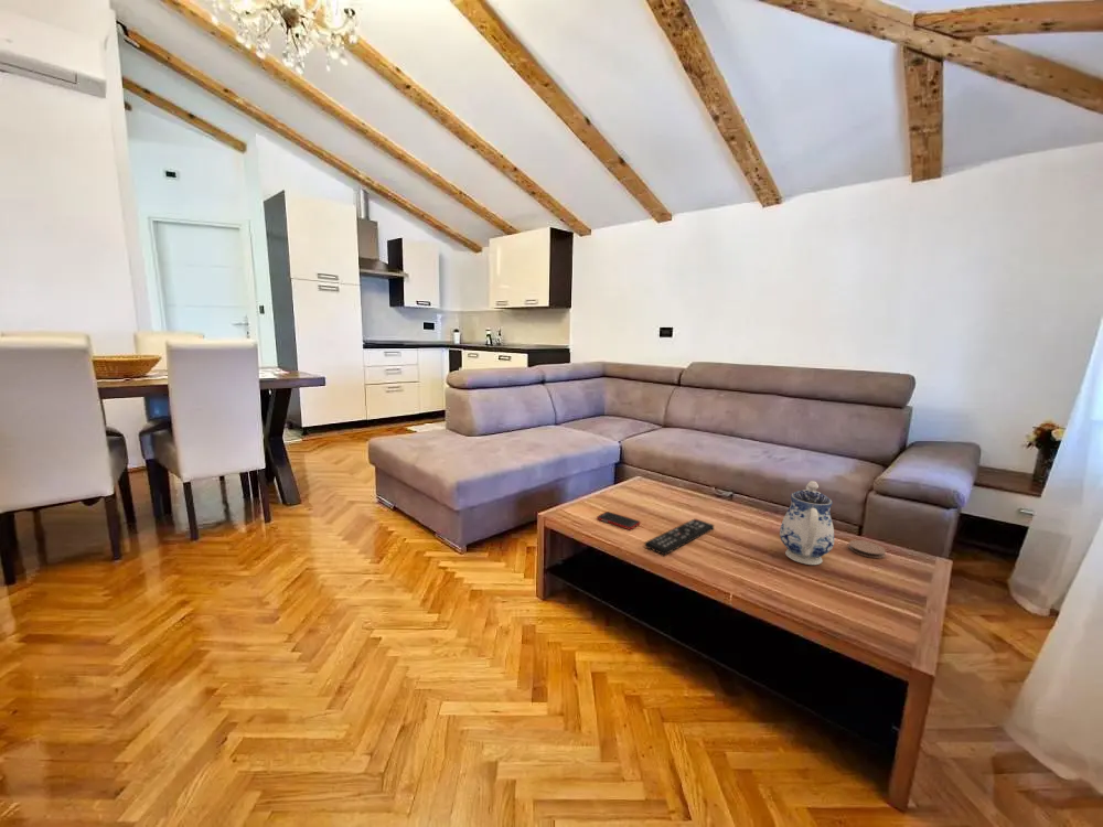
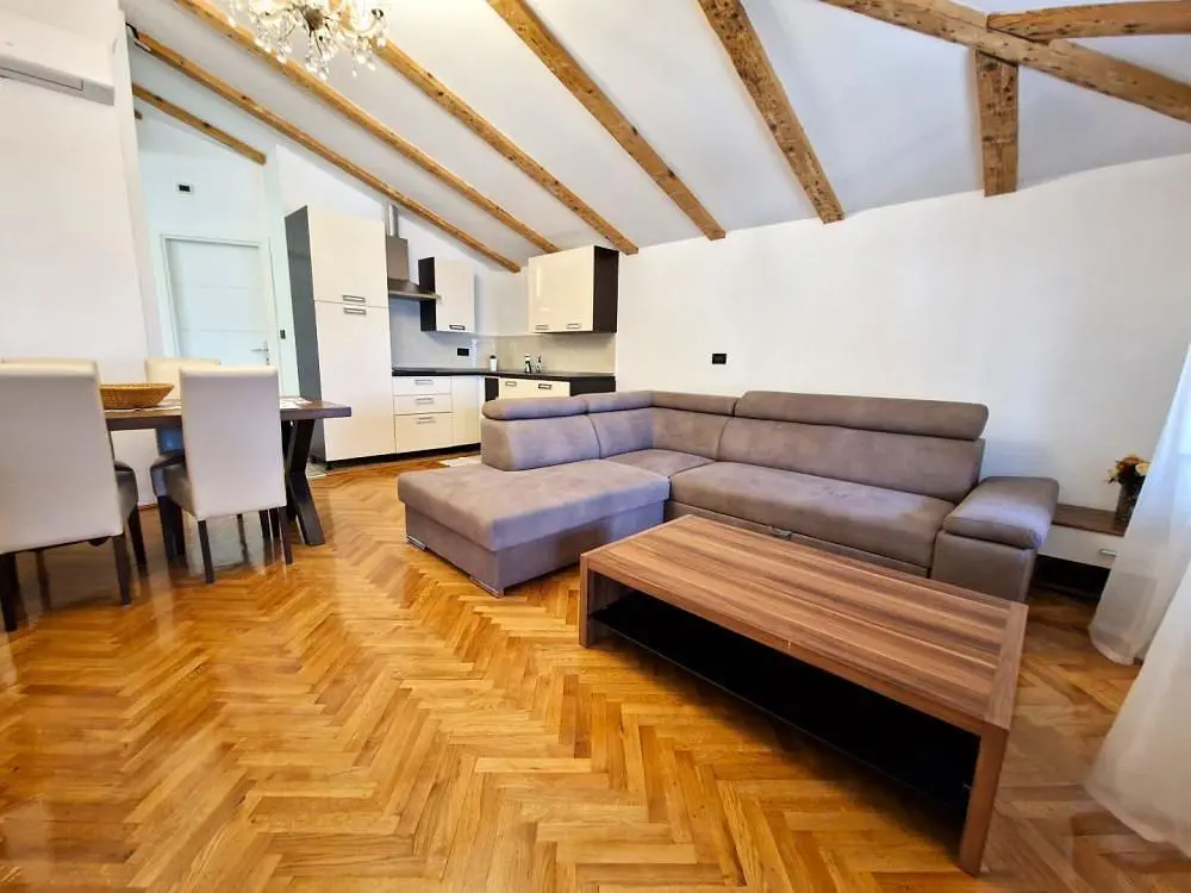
- remote control [643,517,715,556]
- cell phone [596,511,641,530]
- teapot [779,480,835,566]
- coaster [847,539,887,559]
